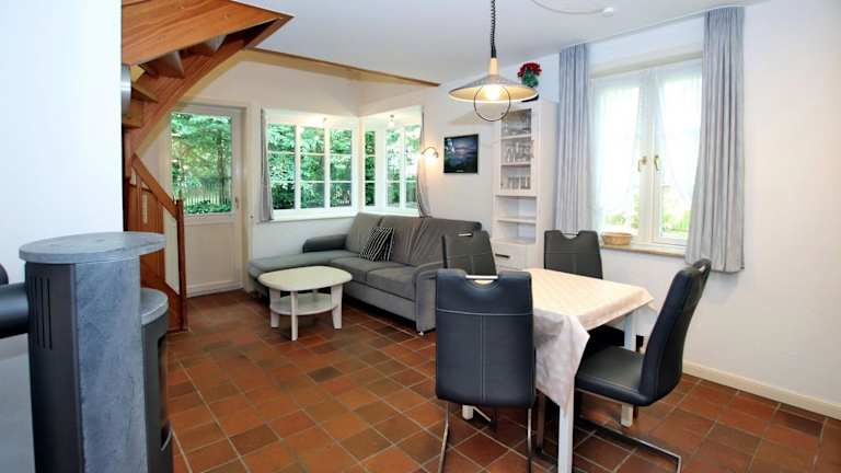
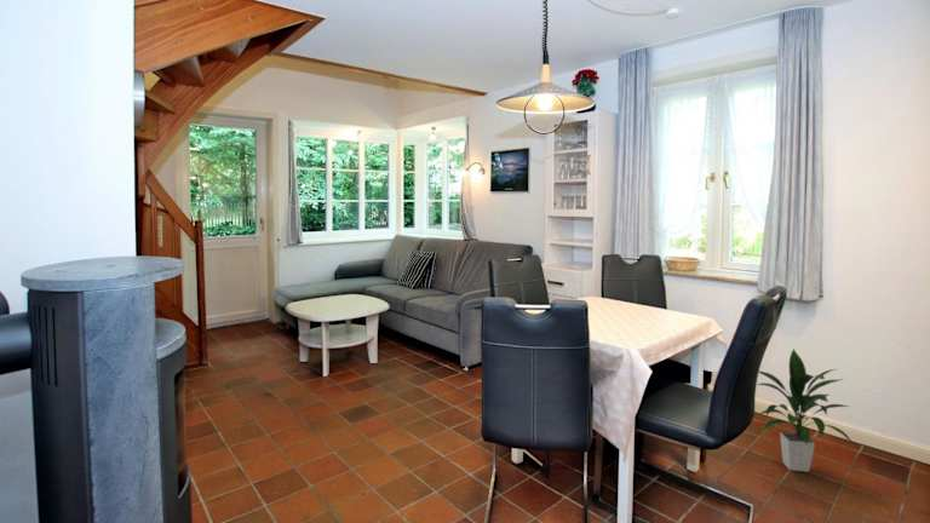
+ indoor plant [754,347,856,473]
